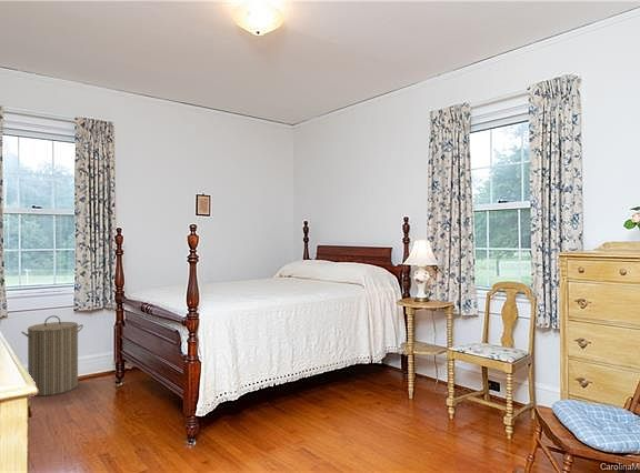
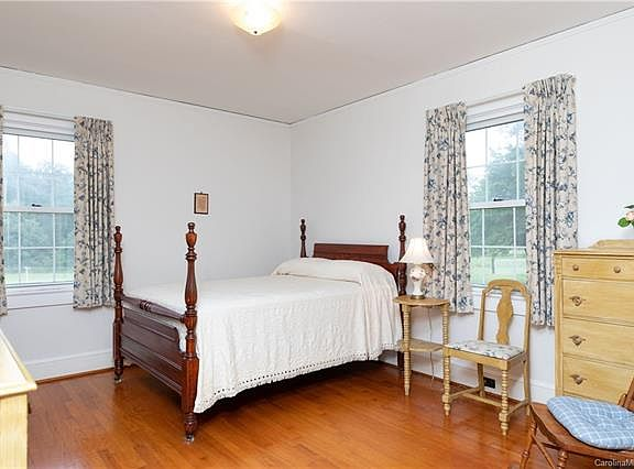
- laundry hamper [20,314,84,396]
